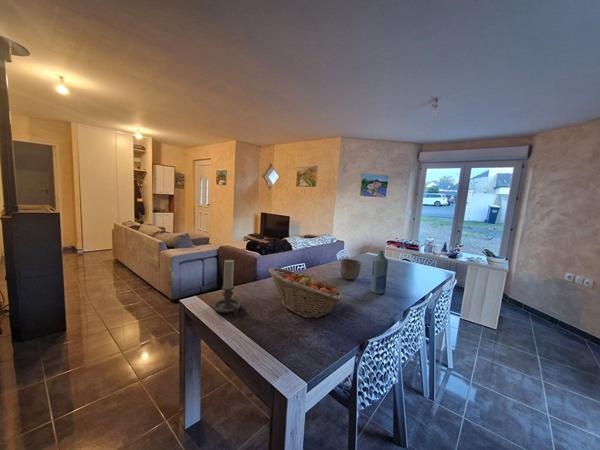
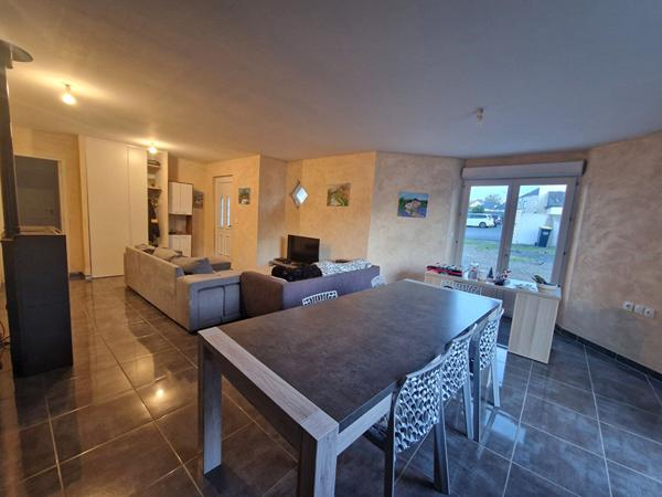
- bowl [339,258,362,281]
- bottle [370,250,389,295]
- candle holder [212,259,242,316]
- fruit basket [268,266,344,319]
